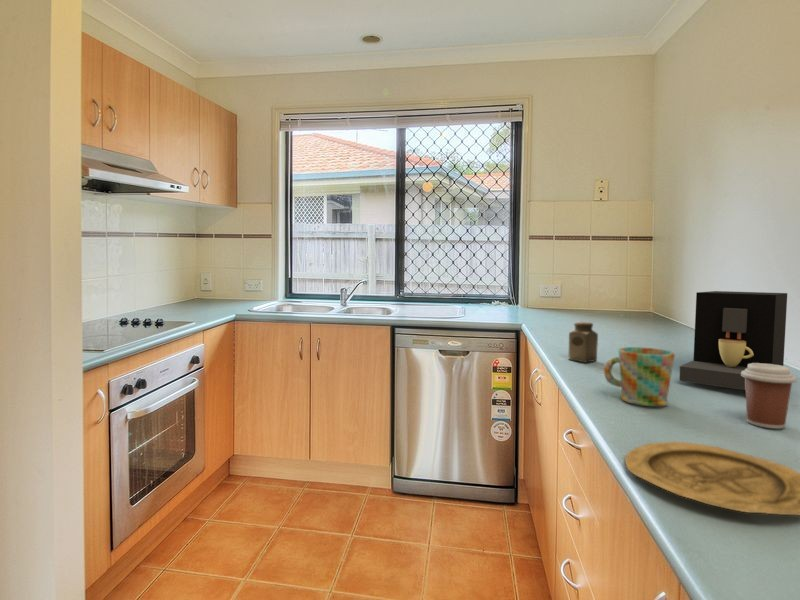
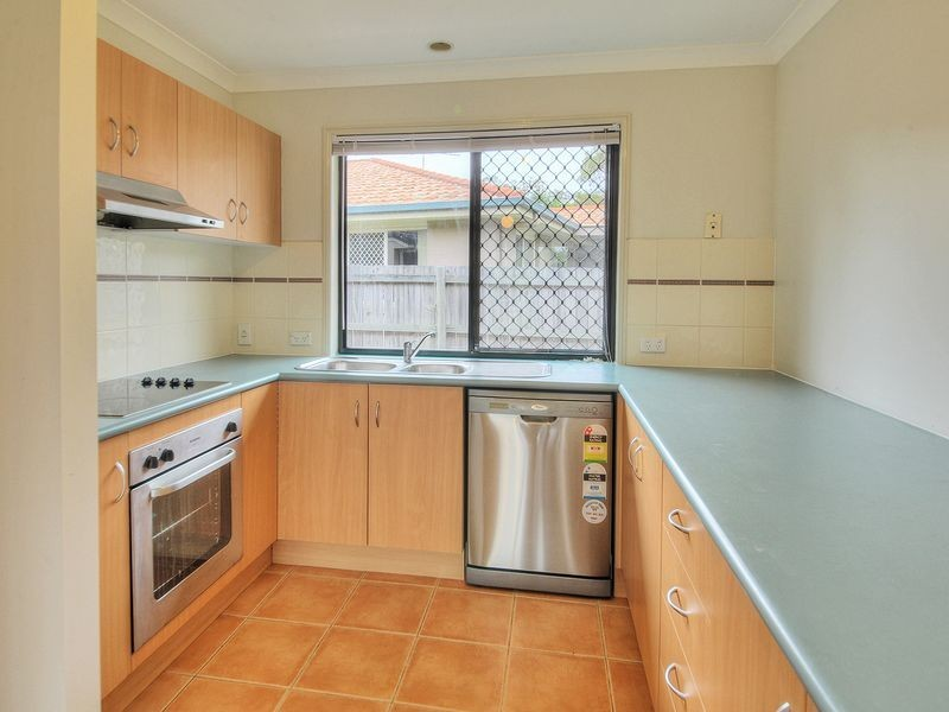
- coffee cup [741,363,797,430]
- mug [603,346,676,407]
- coffee maker [678,290,788,391]
- salt shaker [568,321,599,363]
- plate [624,441,800,516]
